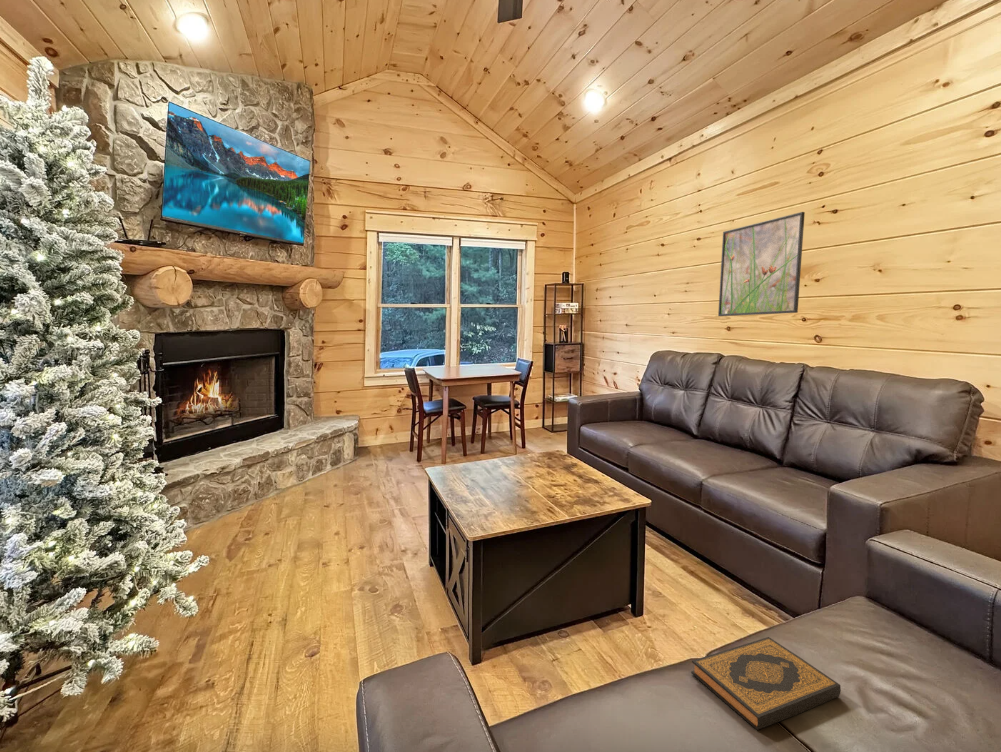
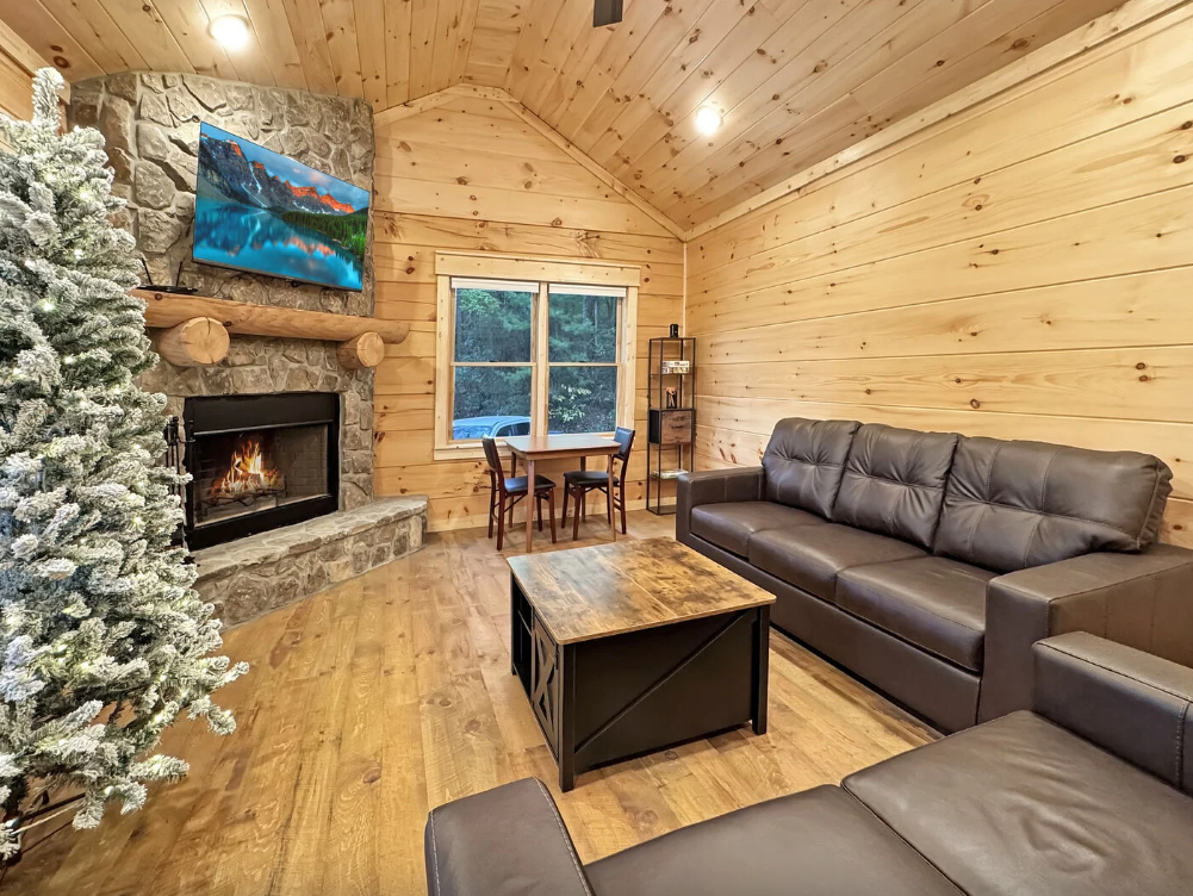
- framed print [717,211,806,317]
- hardback book [690,636,842,731]
